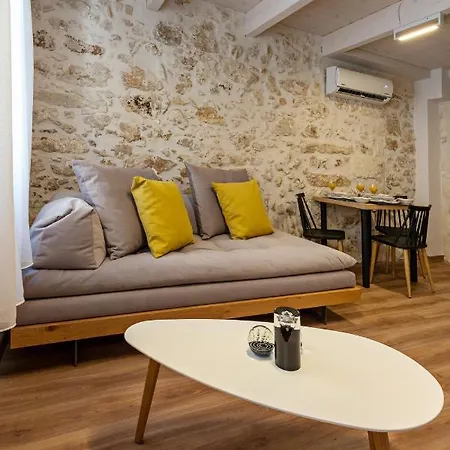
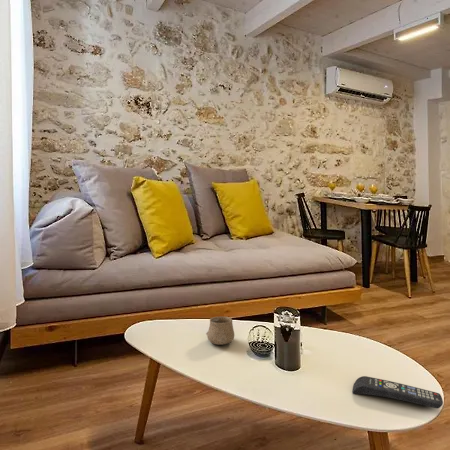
+ cup [205,316,235,346]
+ remote control [351,375,444,409]
